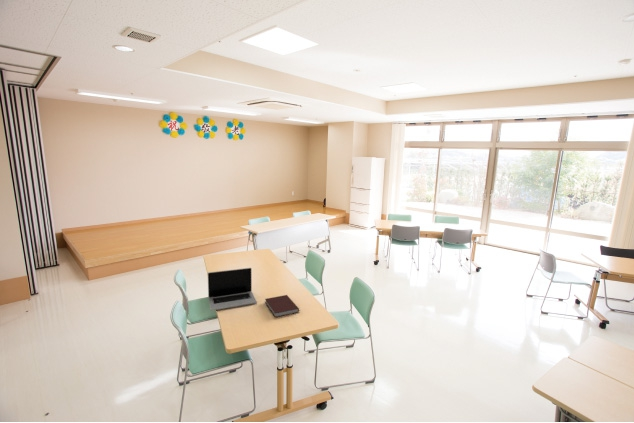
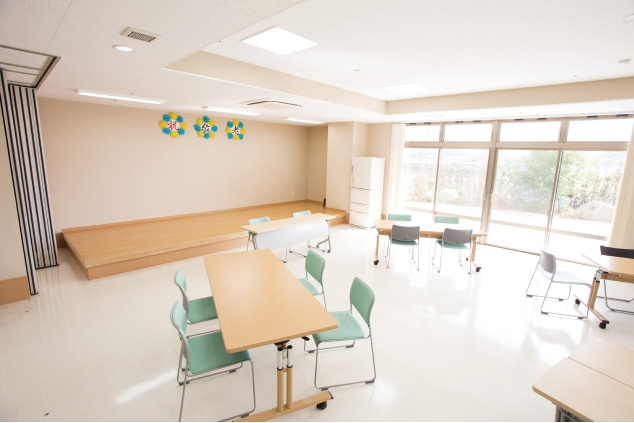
- notebook [264,294,300,318]
- laptop [207,267,258,311]
